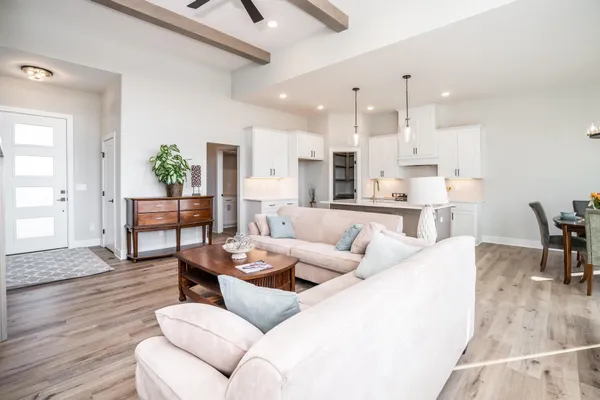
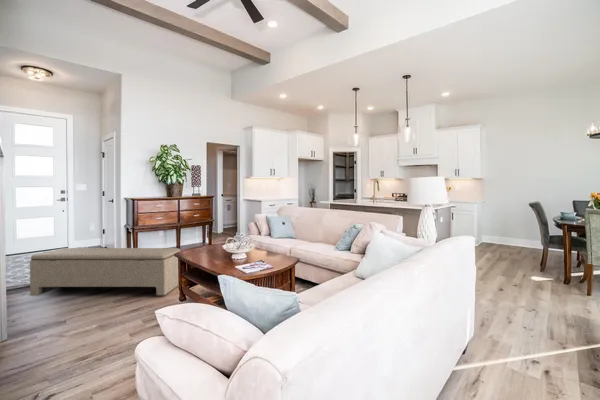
+ bench [29,247,181,296]
